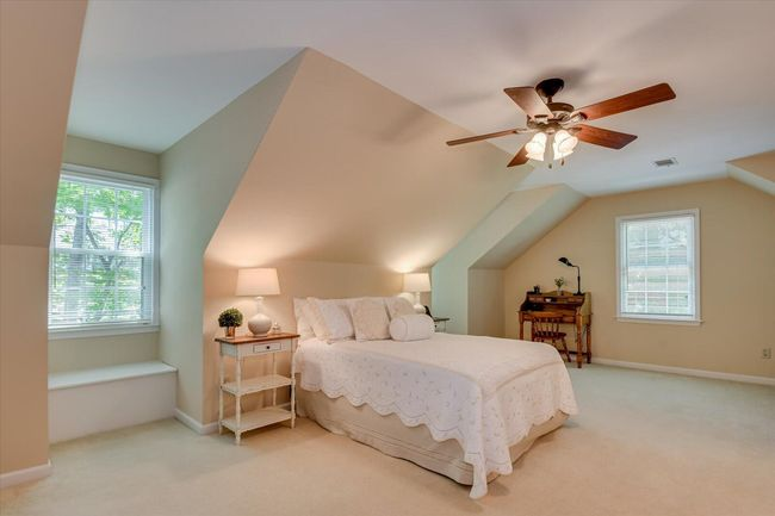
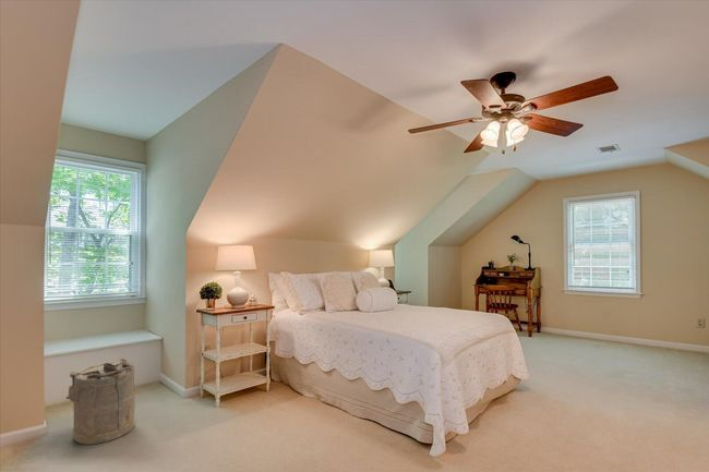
+ laundry hamper [65,358,136,446]
